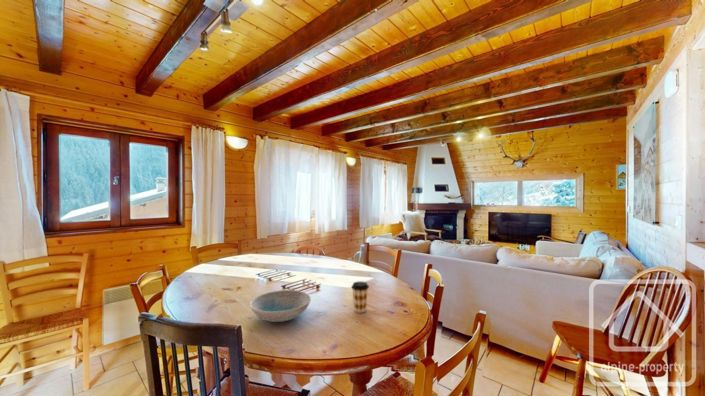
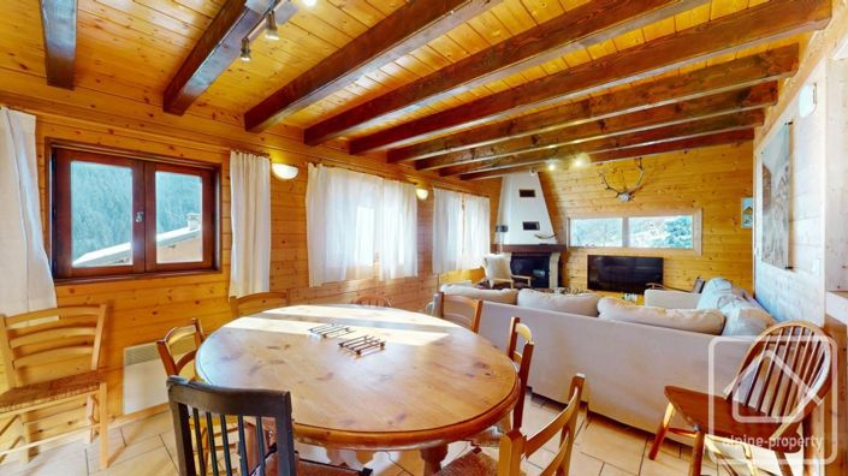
- dish [249,289,312,323]
- coffee cup [351,280,370,314]
